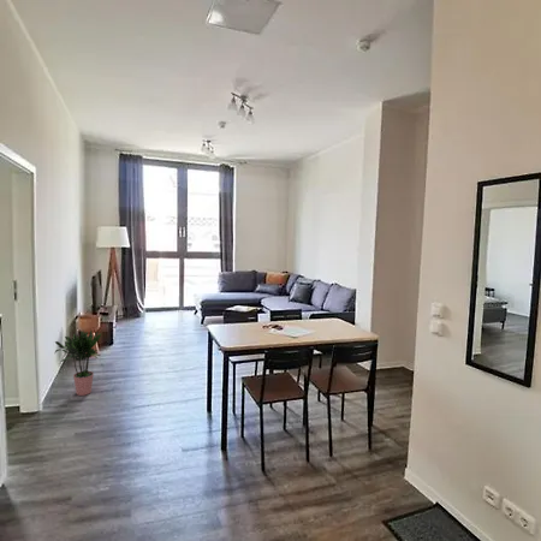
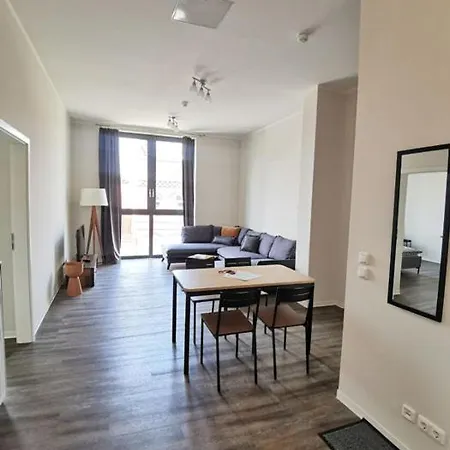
- potted plant [54,329,102,397]
